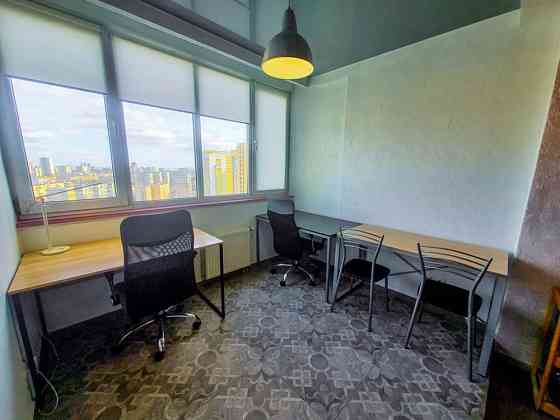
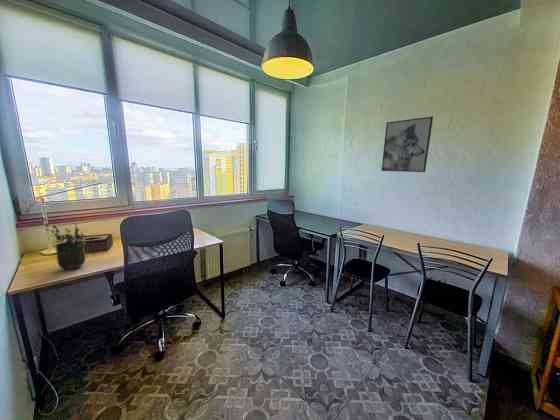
+ wall art [381,116,434,173]
+ potted plant [41,217,87,271]
+ tissue box [72,233,114,254]
